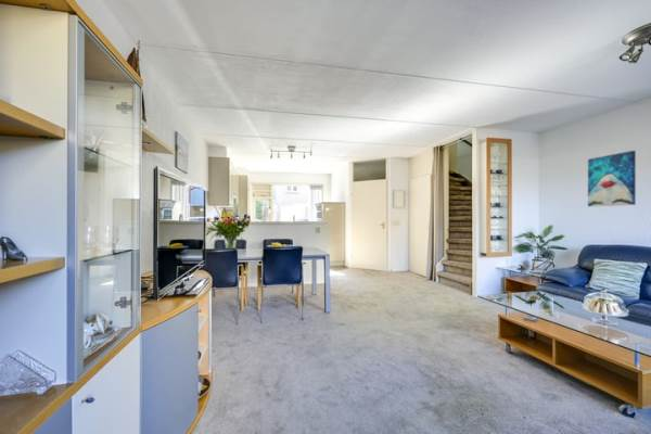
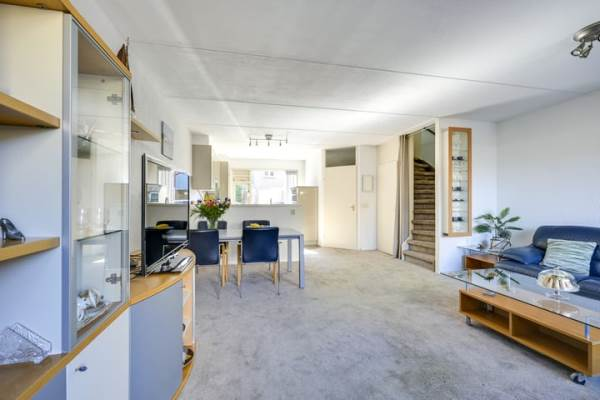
- wall art [587,150,637,207]
